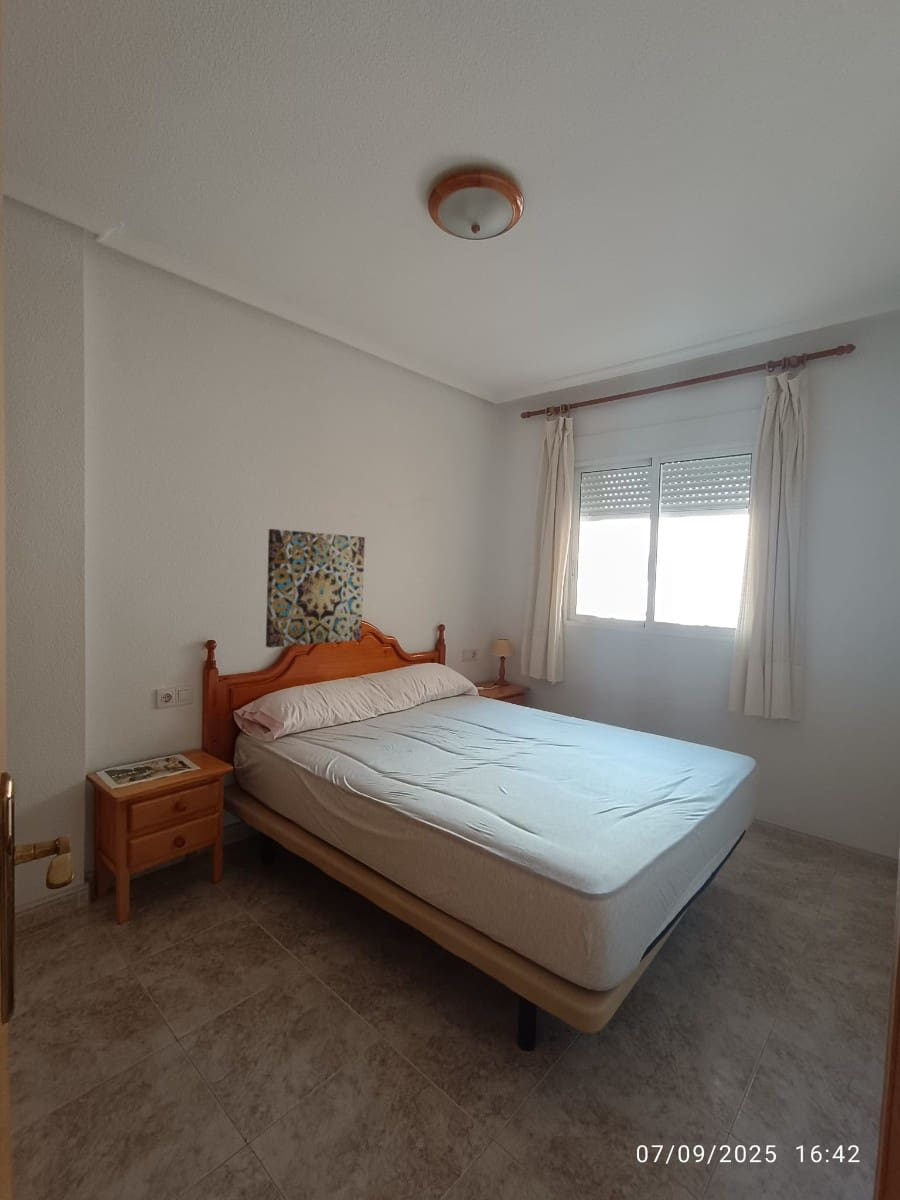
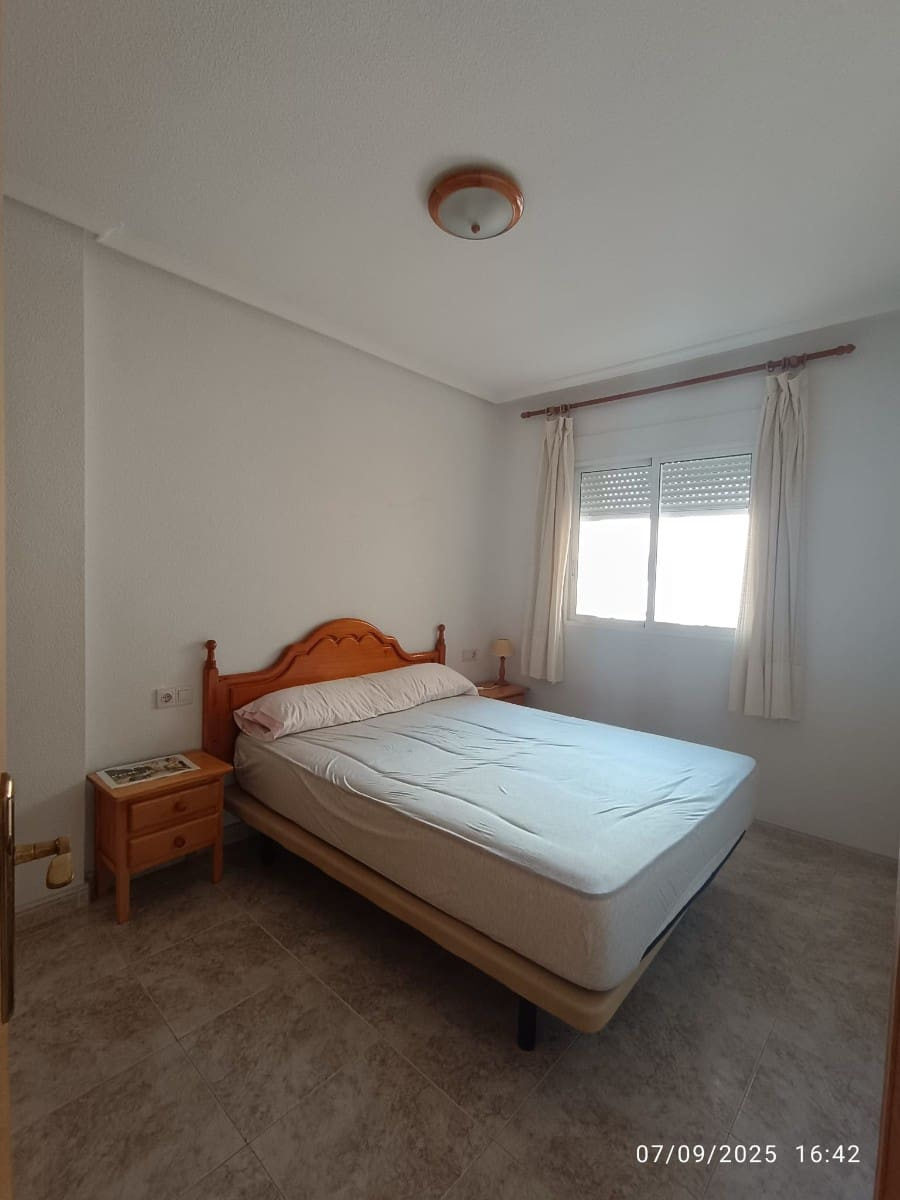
- wall art [265,528,366,649]
